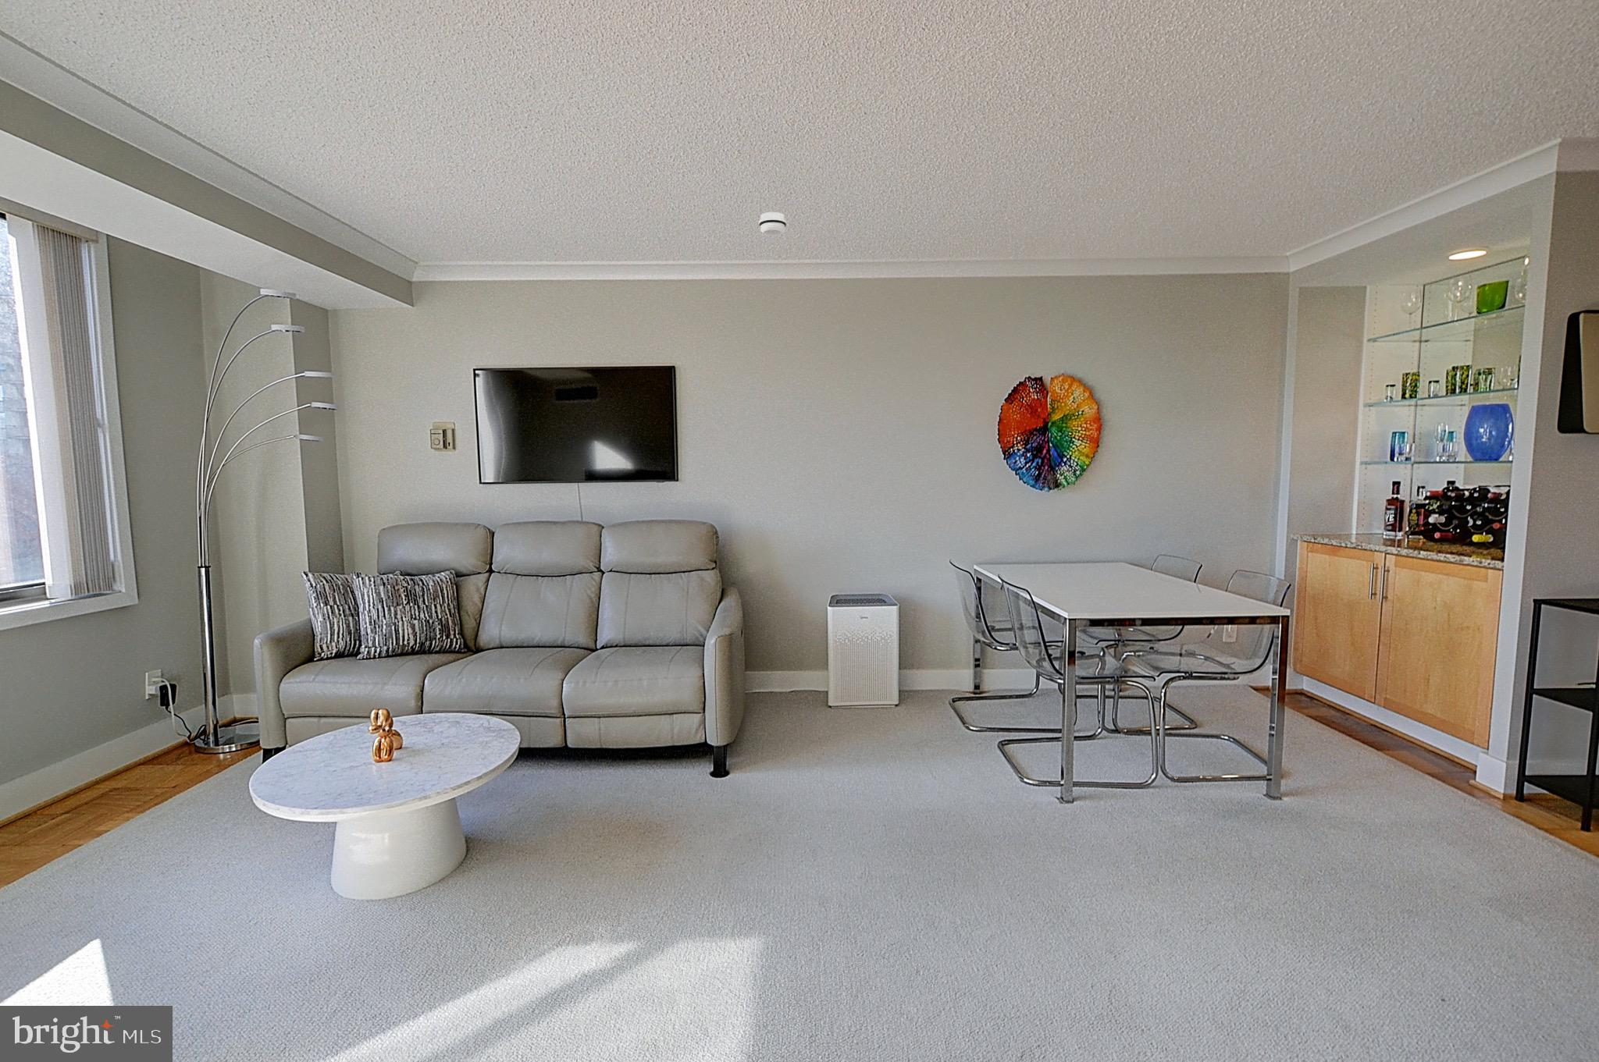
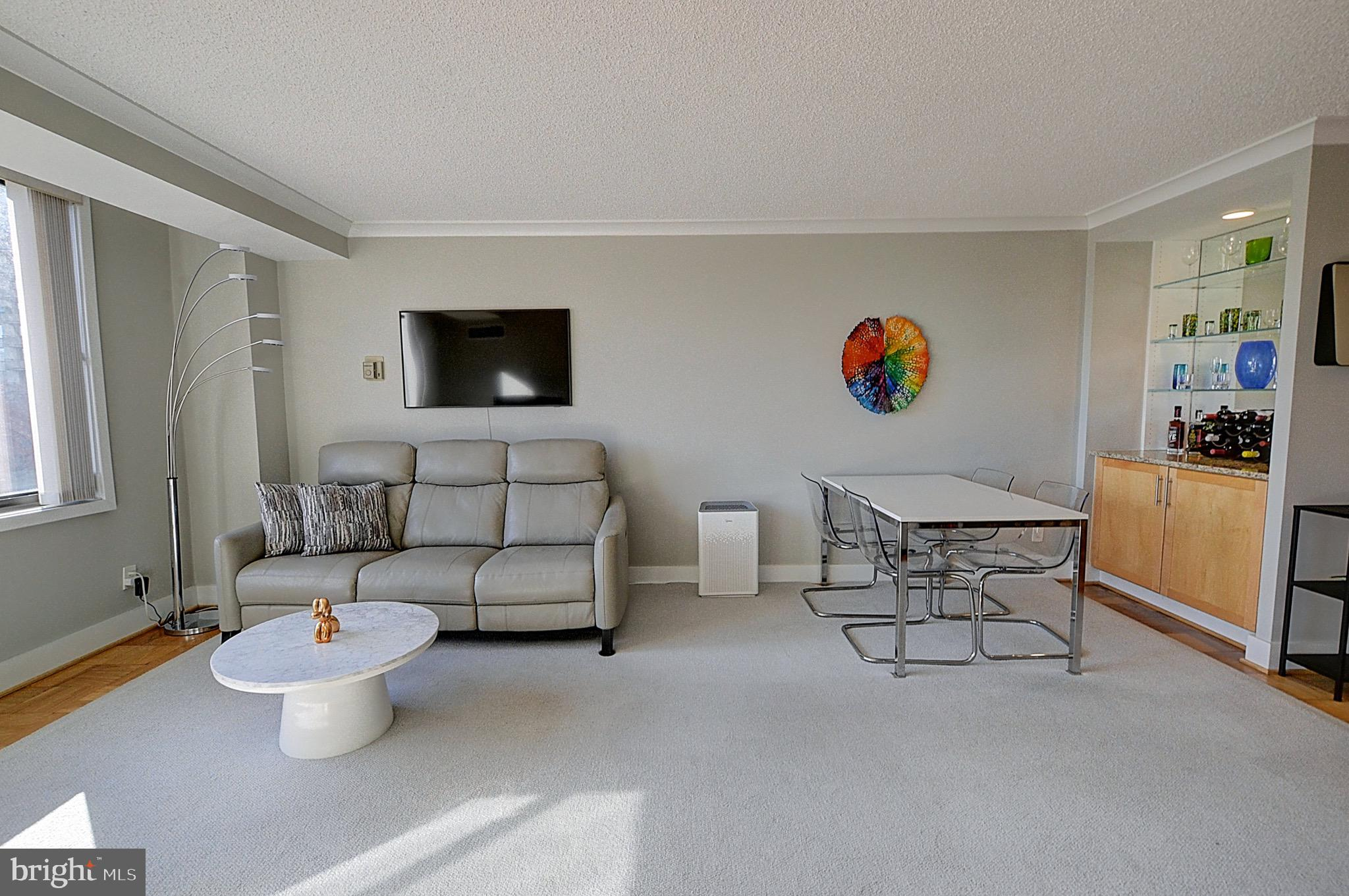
- smoke detector [759,211,787,236]
